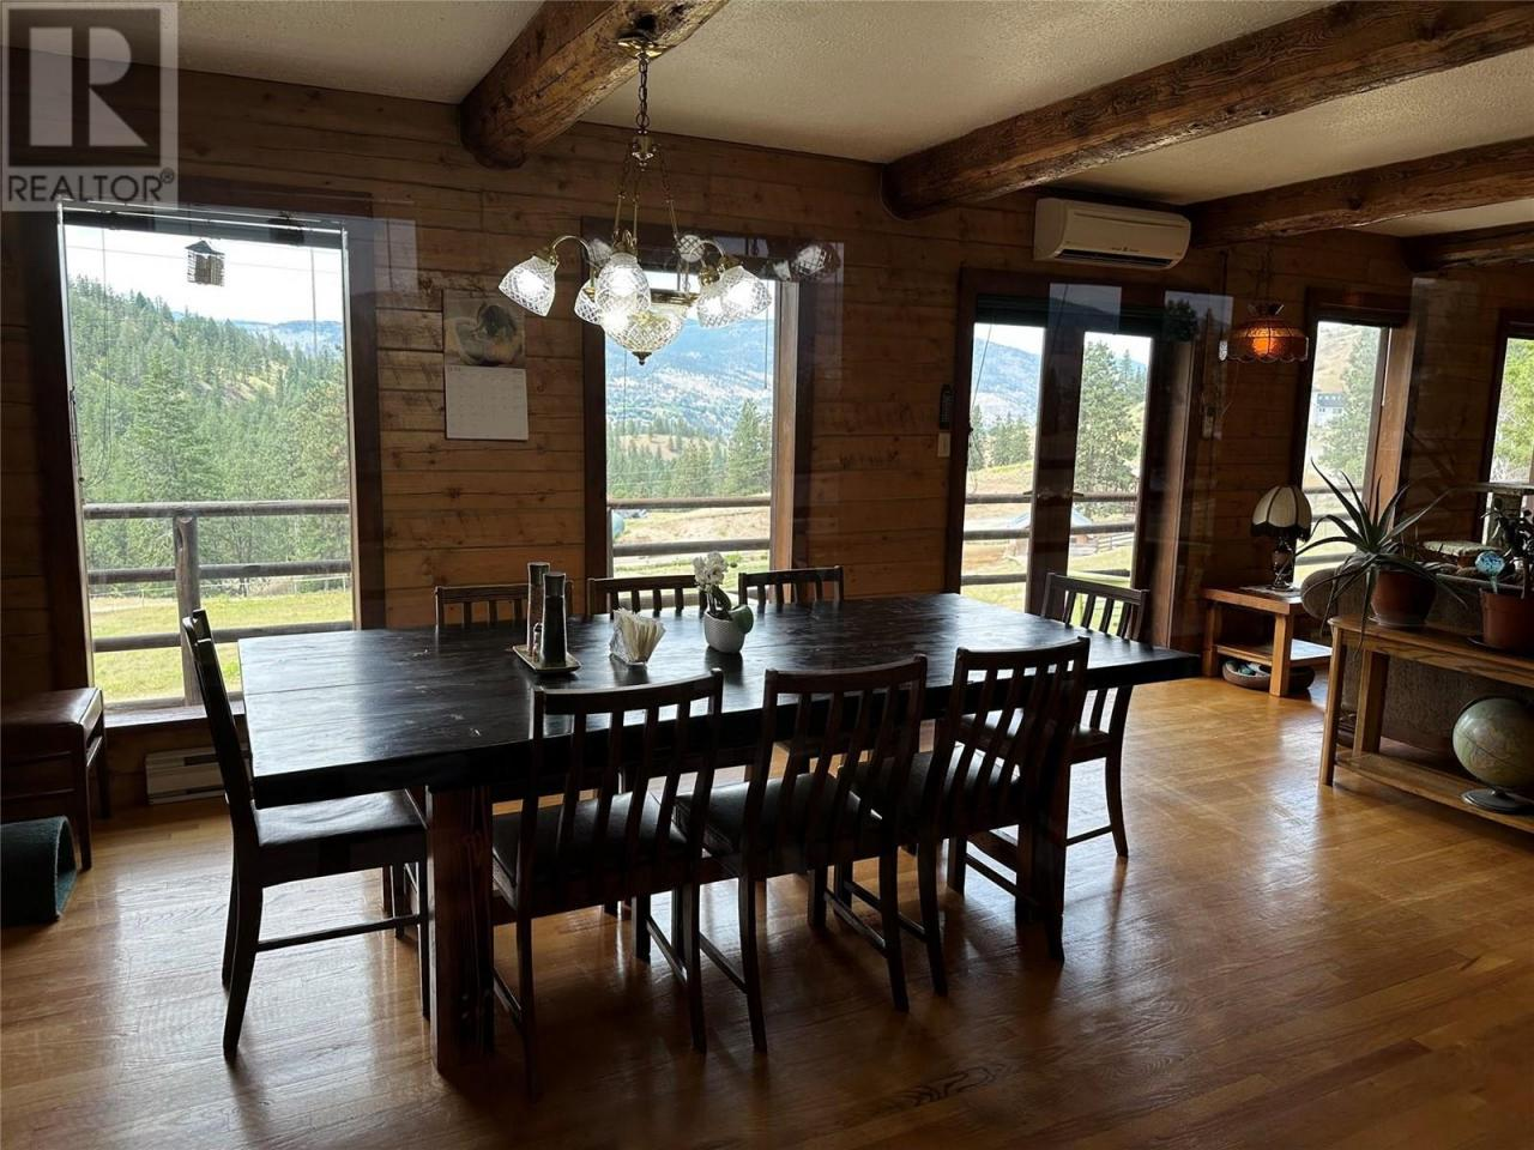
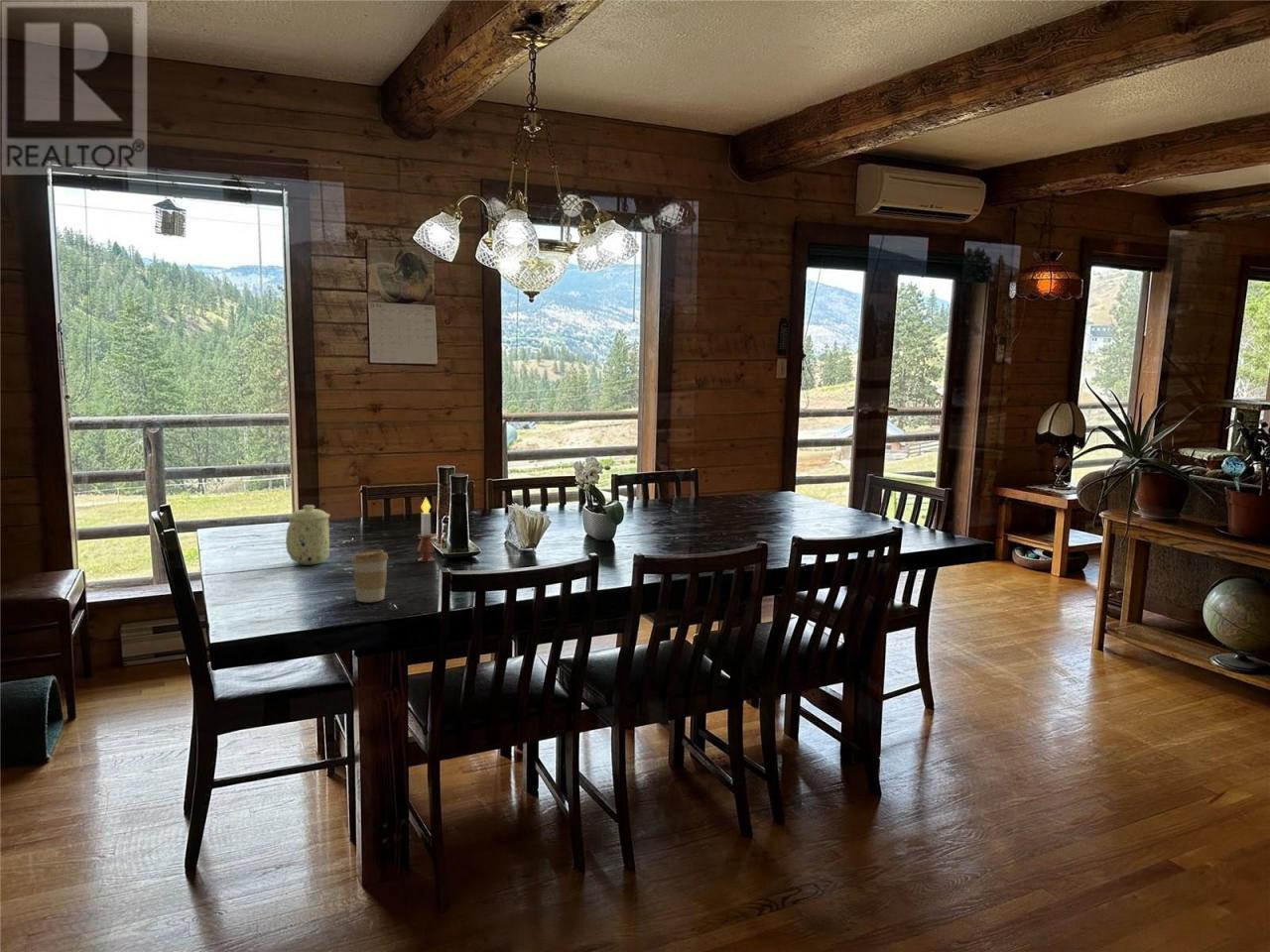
+ mug [285,504,330,565]
+ candle [417,497,436,562]
+ coffee cup [350,548,389,603]
